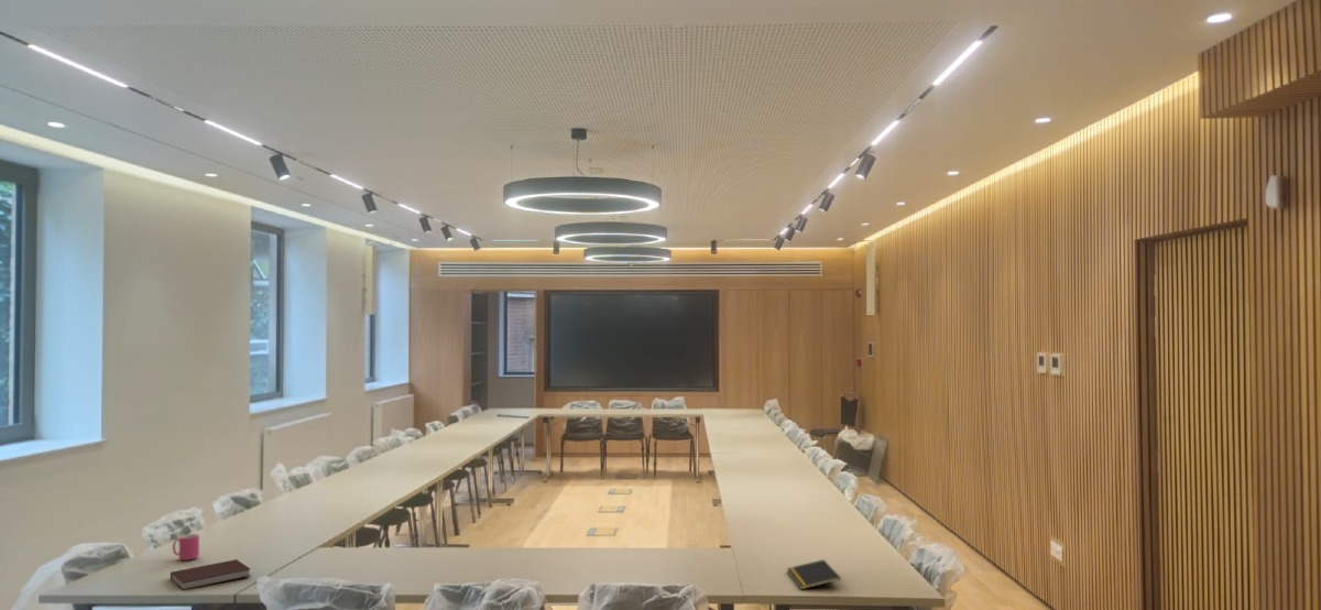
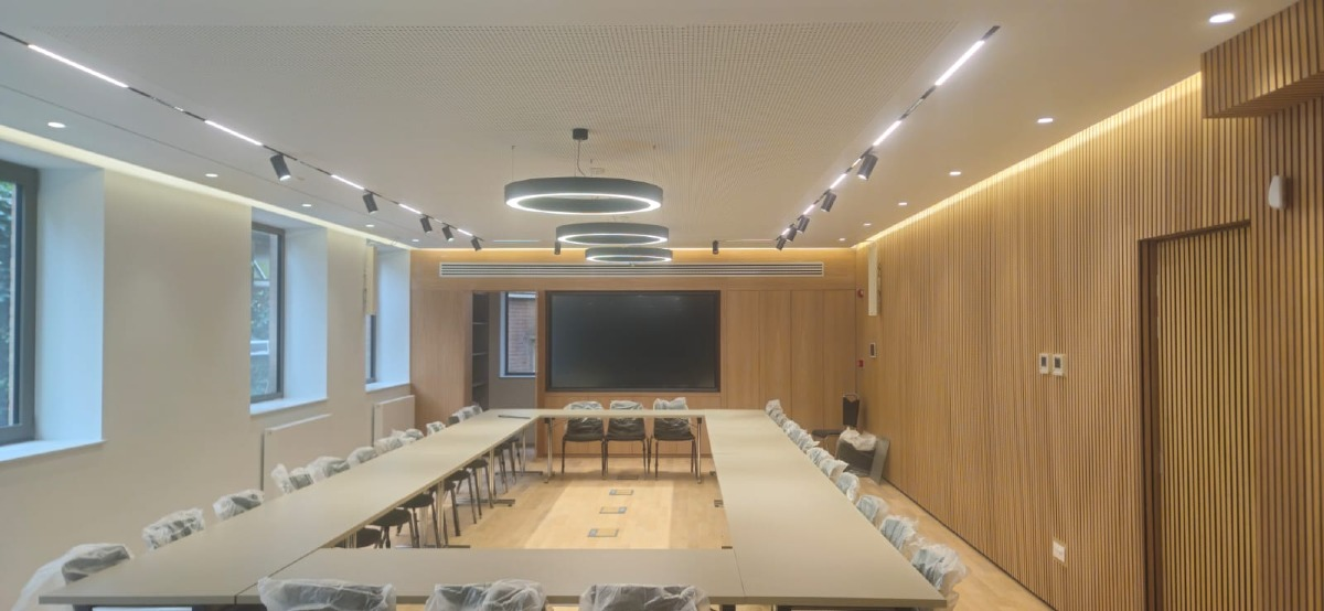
- mug [172,533,200,562]
- notepad [786,558,842,590]
- notebook [170,558,251,591]
